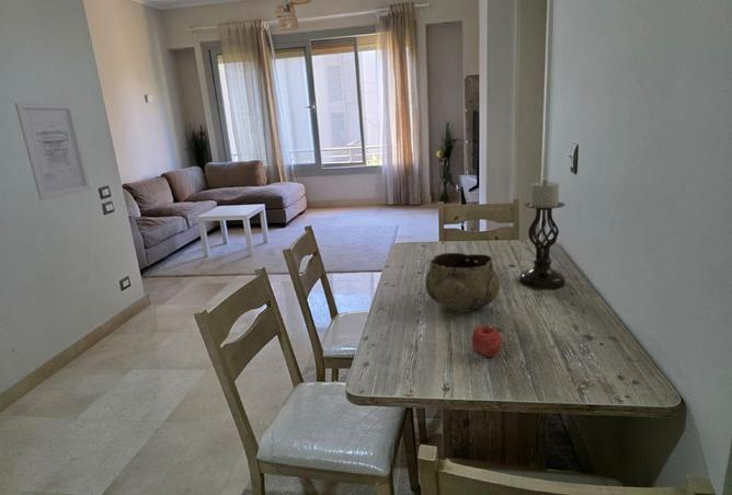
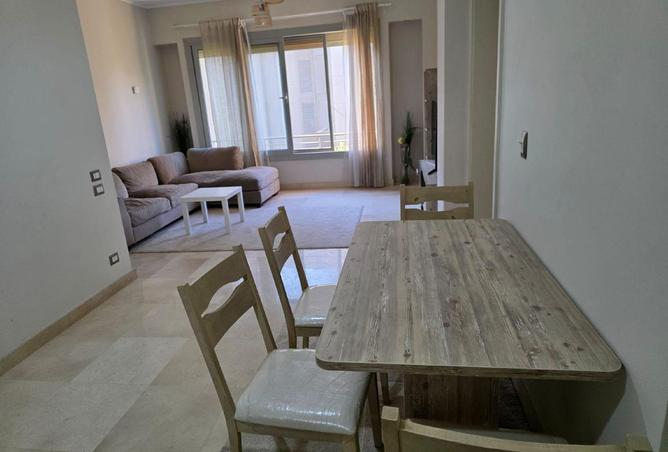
- candle holder [517,179,567,290]
- wall art [13,101,92,202]
- decorative bowl [424,252,501,313]
- apple [471,324,503,358]
